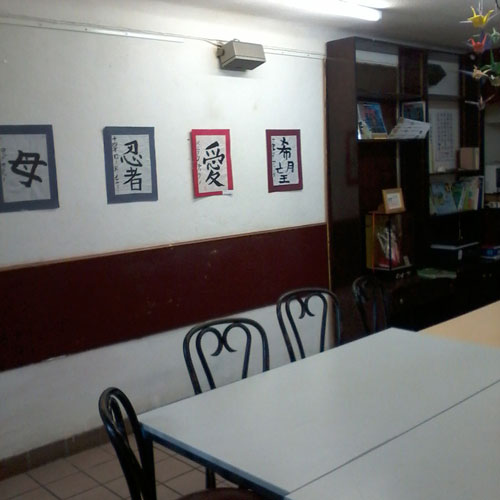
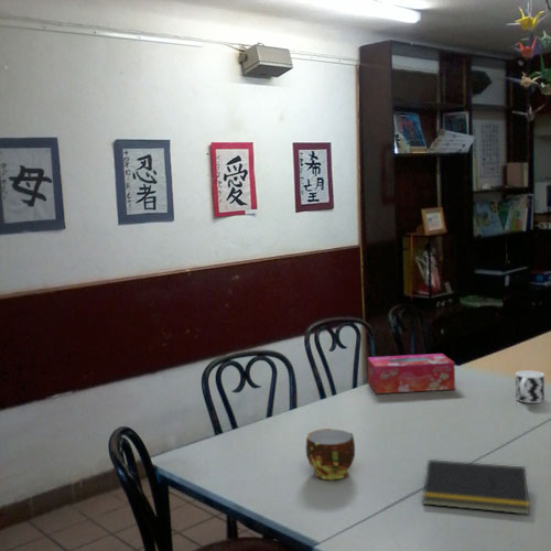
+ cup [305,428,356,480]
+ notepad [421,458,530,516]
+ tissue box [367,353,456,395]
+ cup [515,369,545,404]
